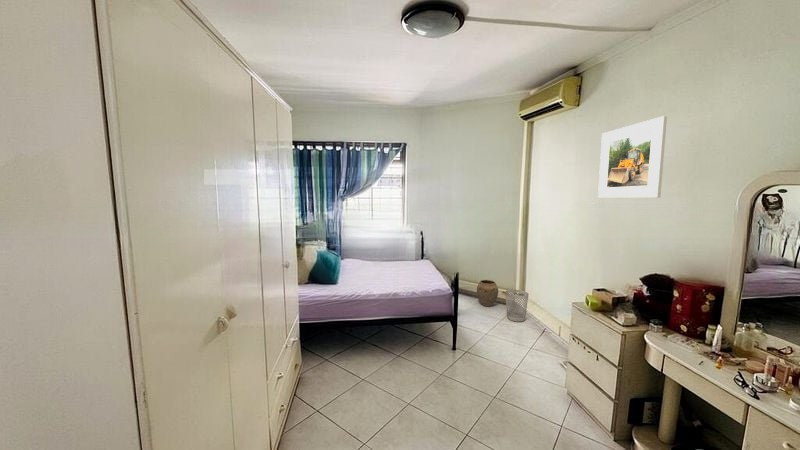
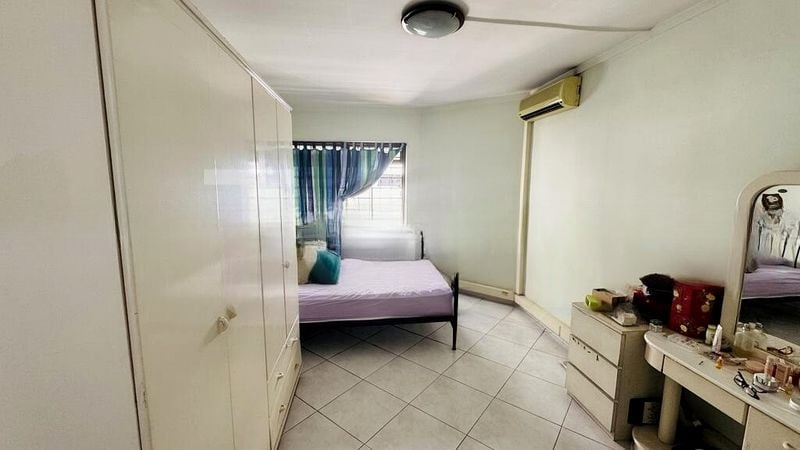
- vase [476,279,499,308]
- wastebasket [505,288,530,323]
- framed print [597,115,668,199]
